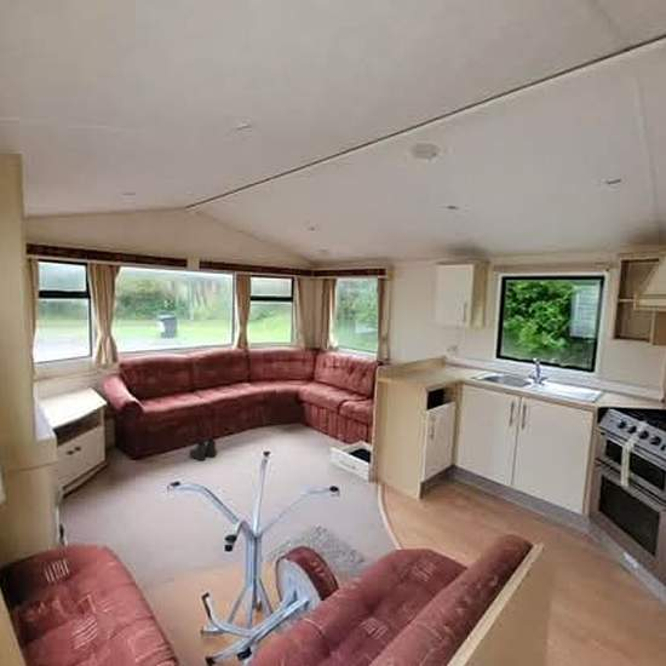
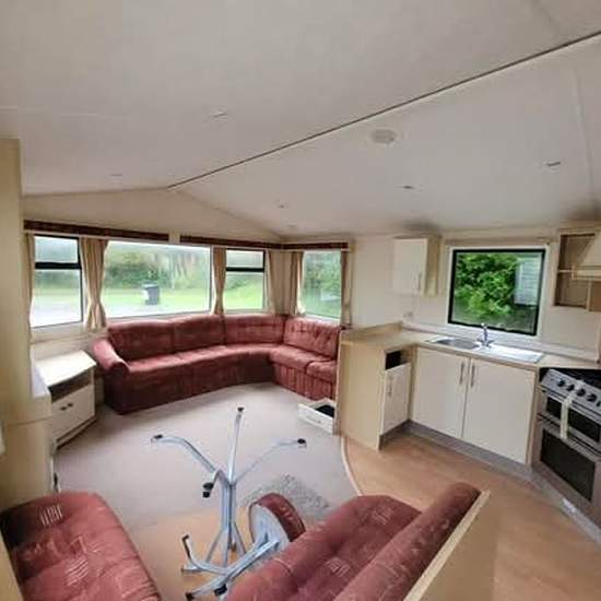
- boots [188,436,217,461]
